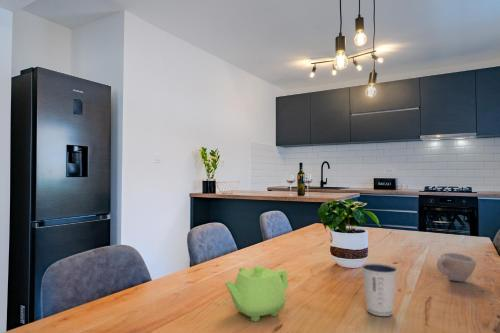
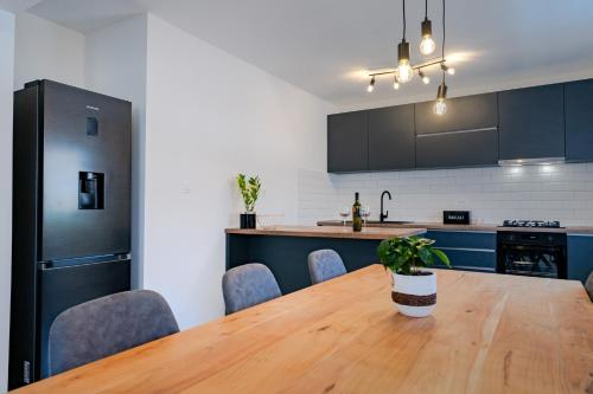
- dixie cup [360,262,399,317]
- cup [436,252,477,283]
- teapot [224,265,290,323]
